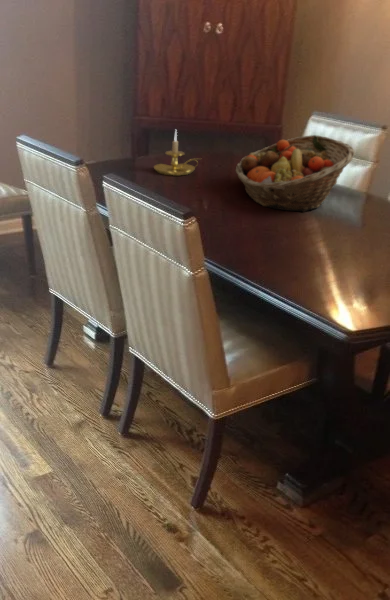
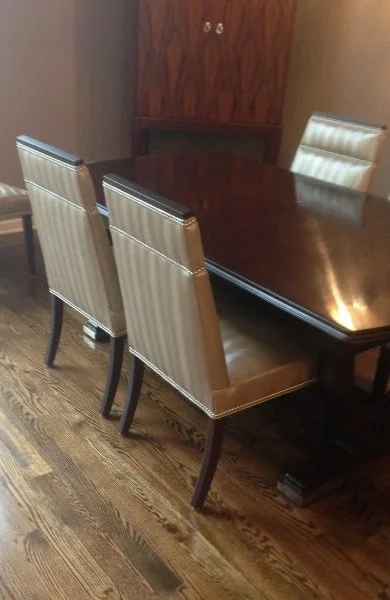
- fruit basket [234,134,356,213]
- candle holder [153,129,202,177]
